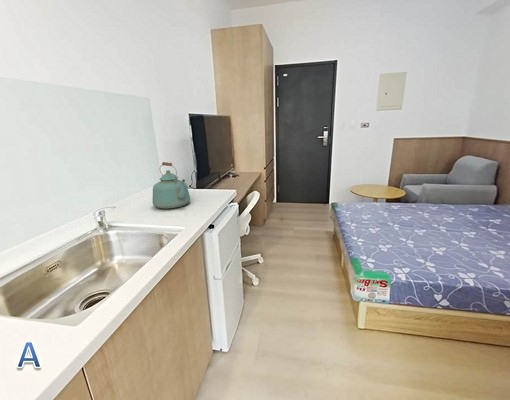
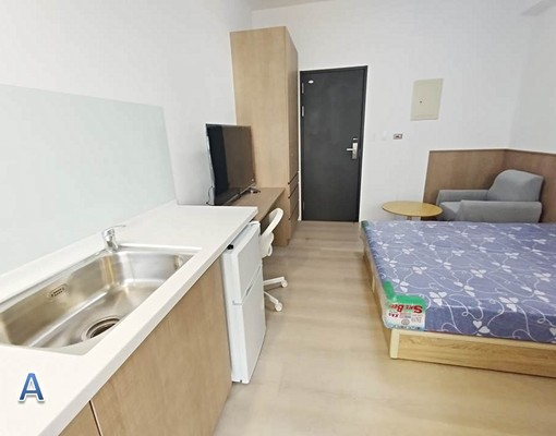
- kettle [151,161,191,210]
